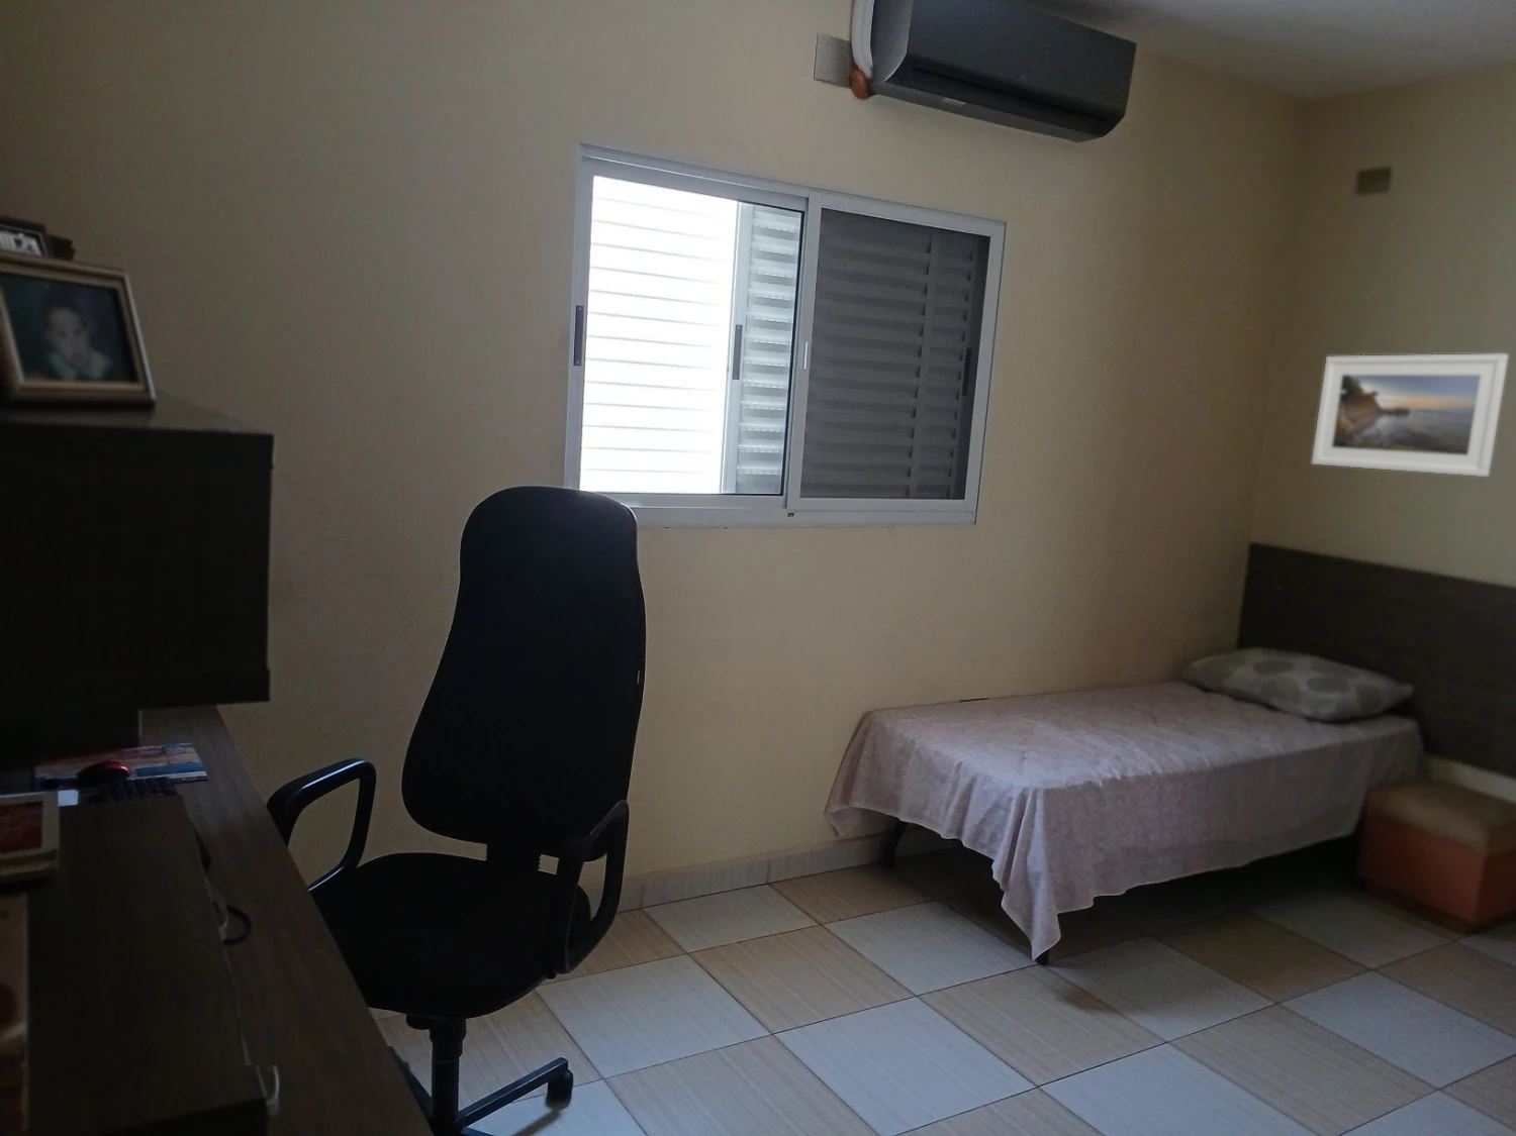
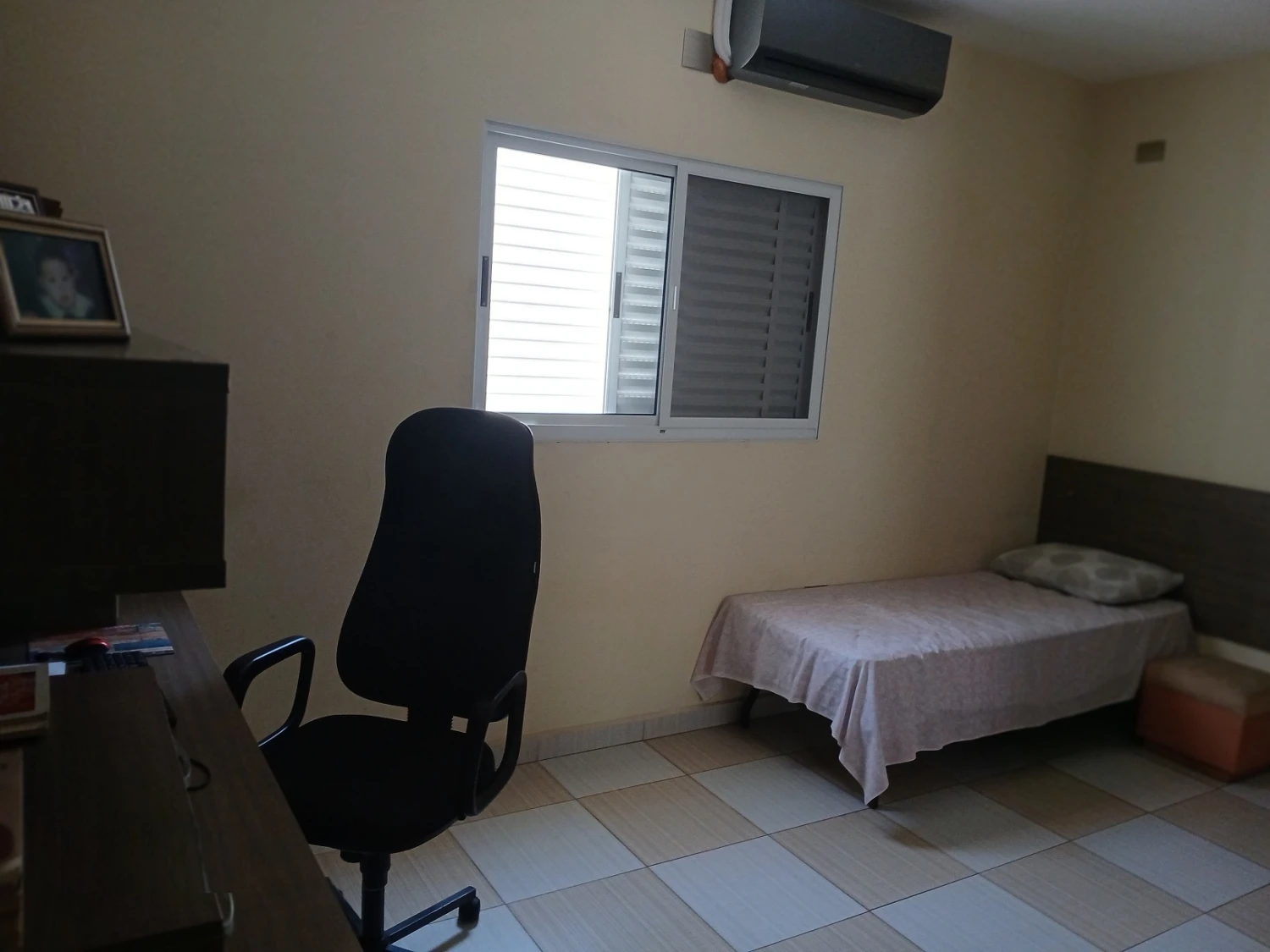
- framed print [1311,352,1510,477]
